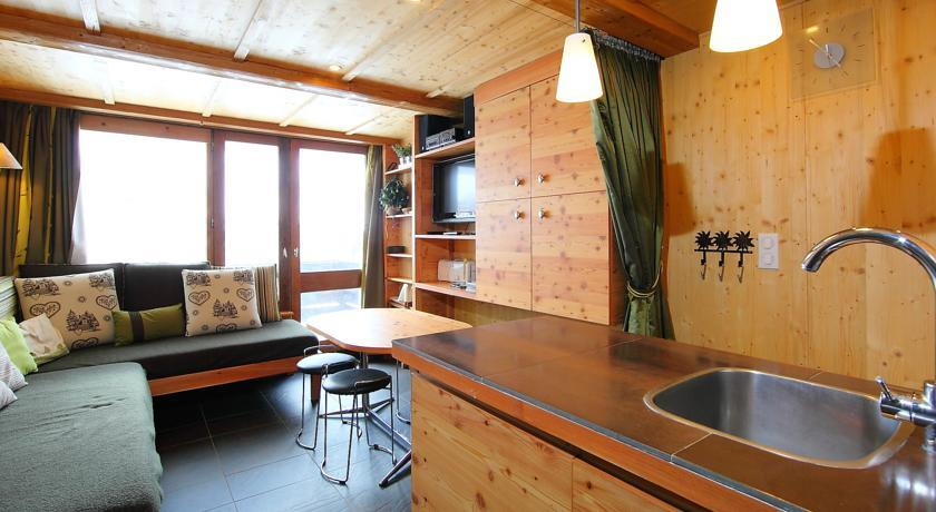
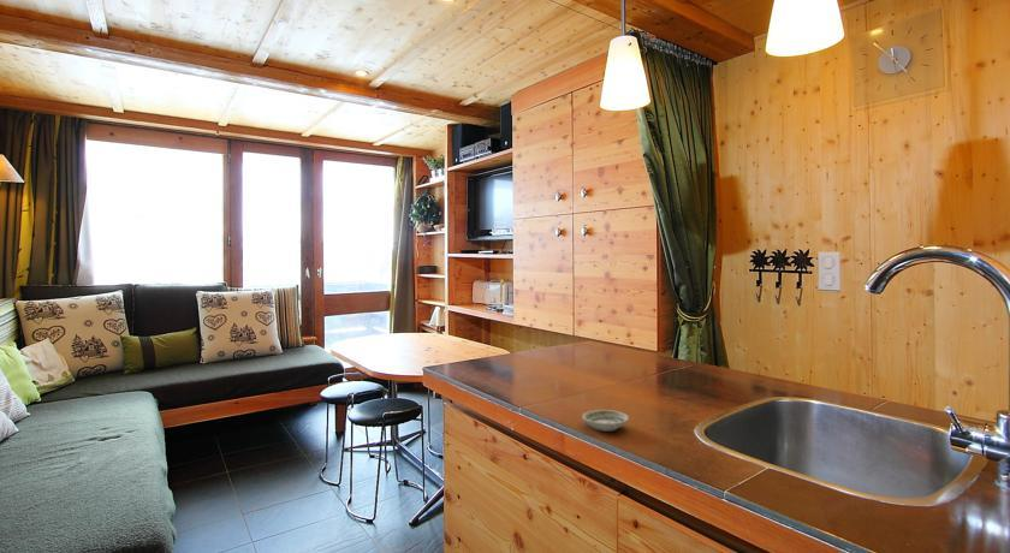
+ saucer [581,409,630,433]
